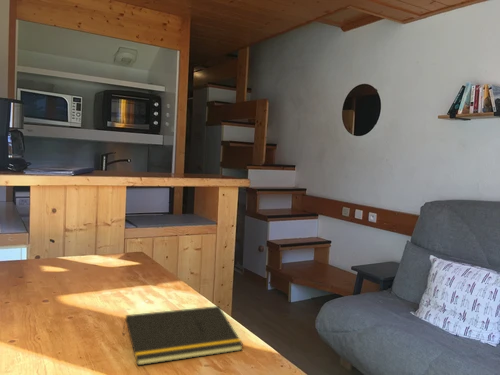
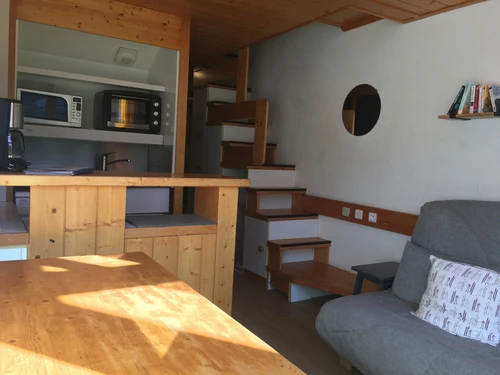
- notepad [121,305,244,367]
